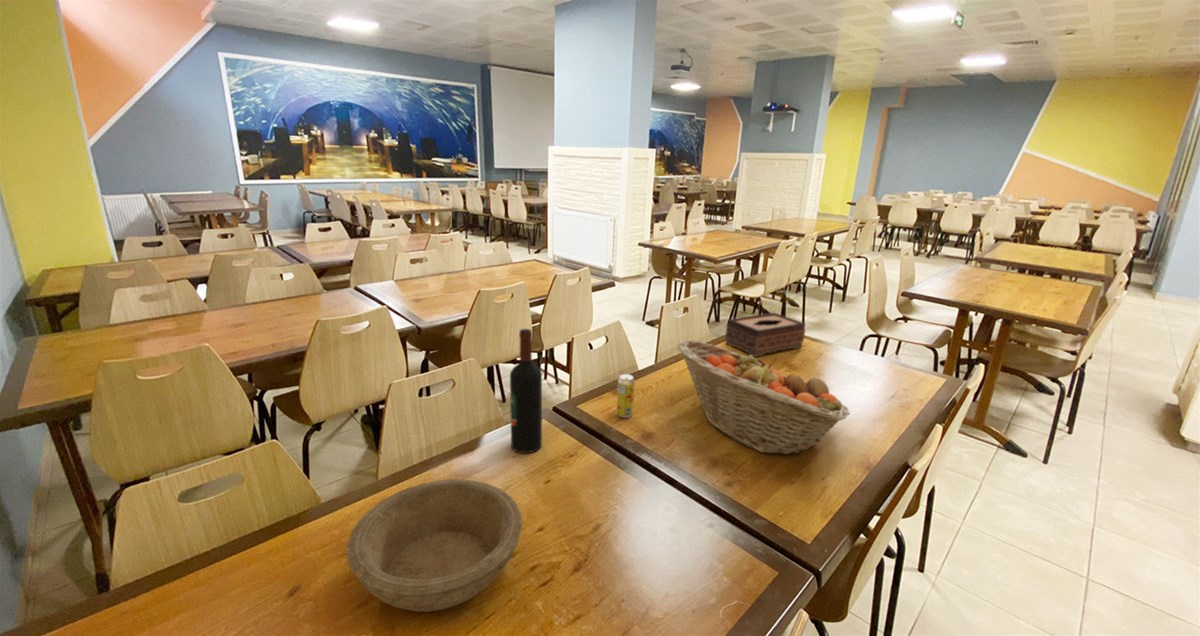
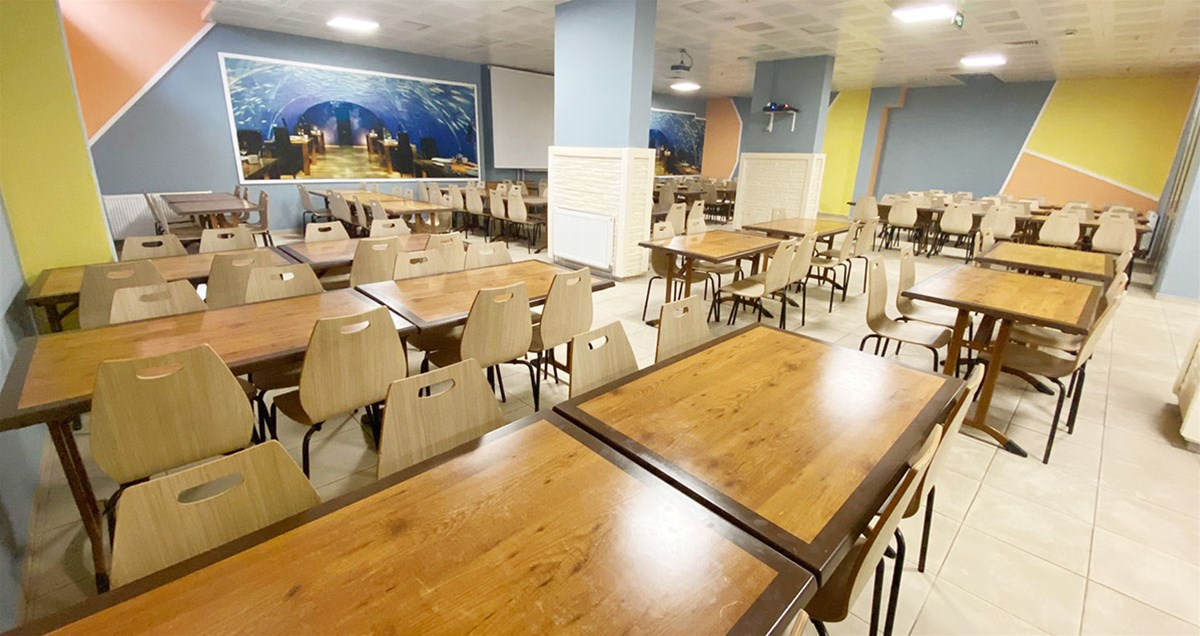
- fruit basket [676,339,851,456]
- bowl [346,478,523,613]
- beverage can [615,373,636,419]
- tissue box [724,312,806,358]
- wine bottle [509,328,543,454]
